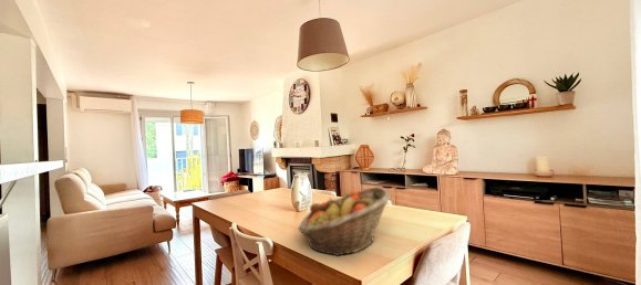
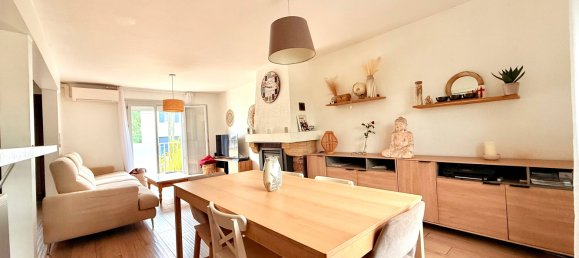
- fruit basket [297,186,392,257]
